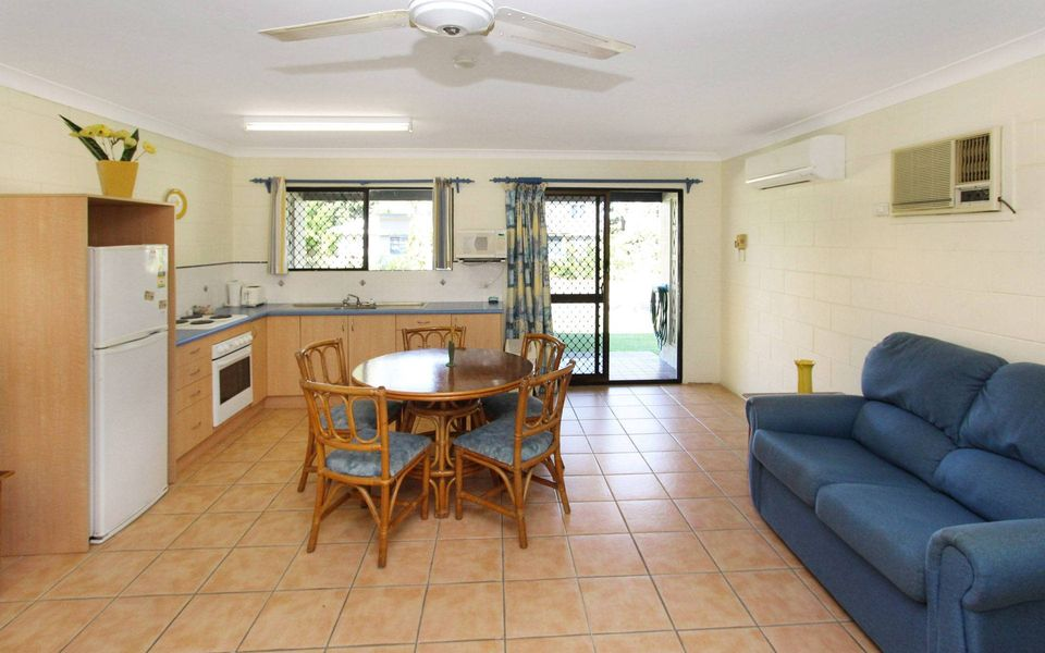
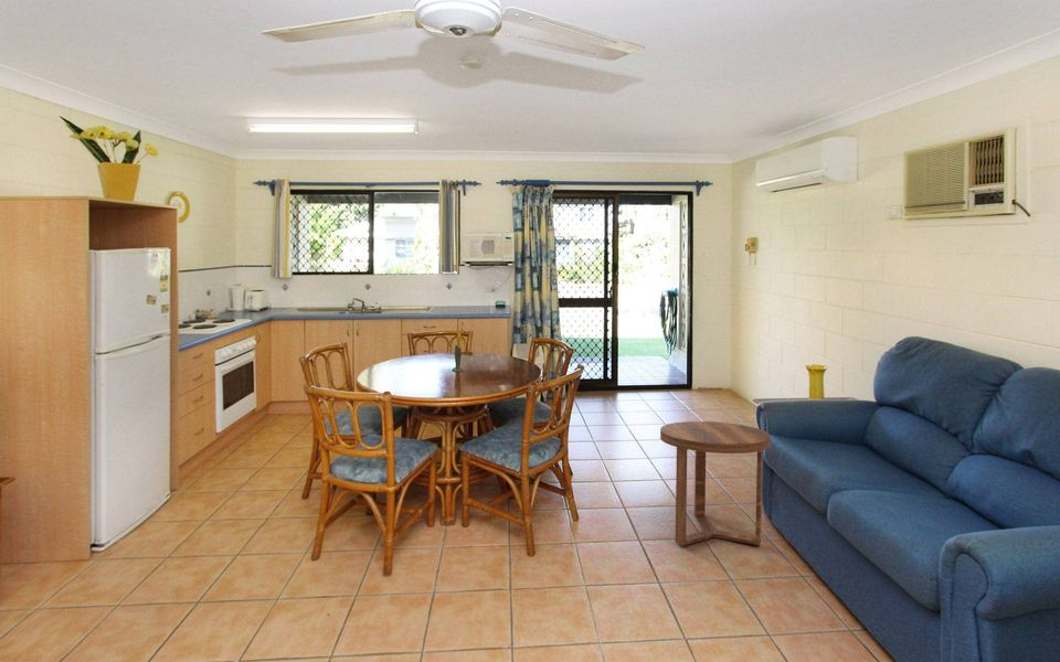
+ side table [659,420,772,546]
